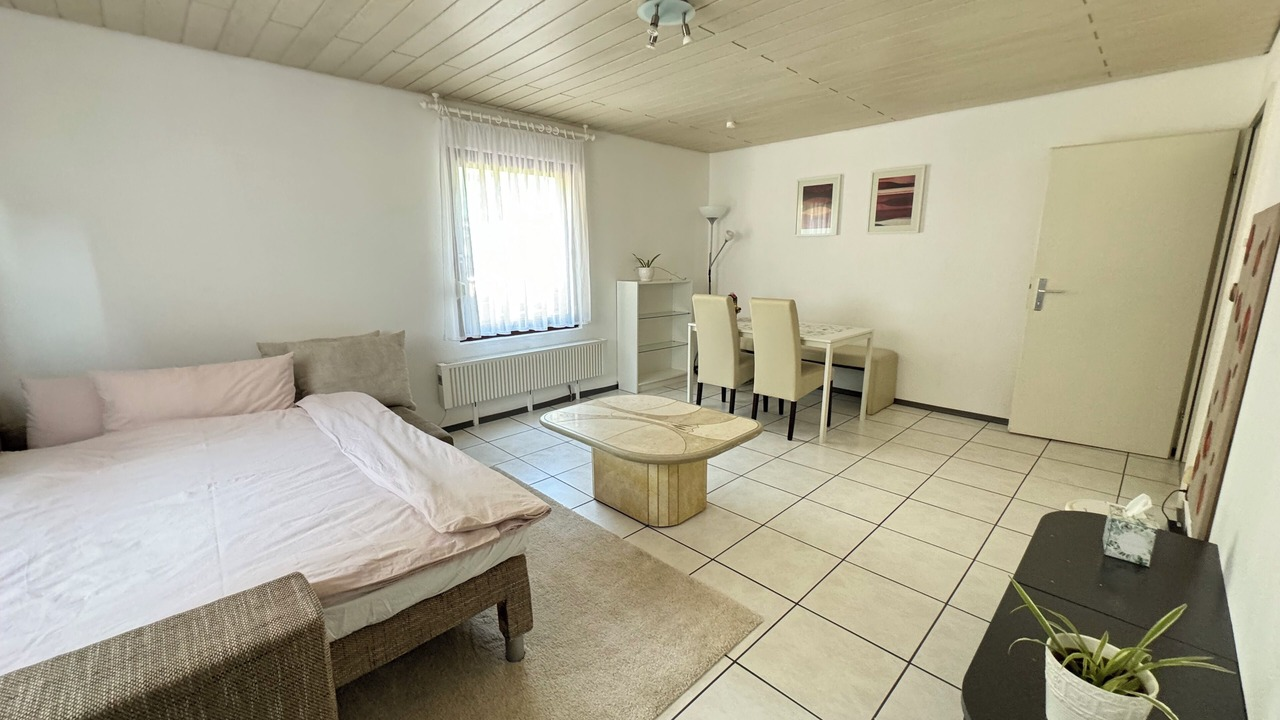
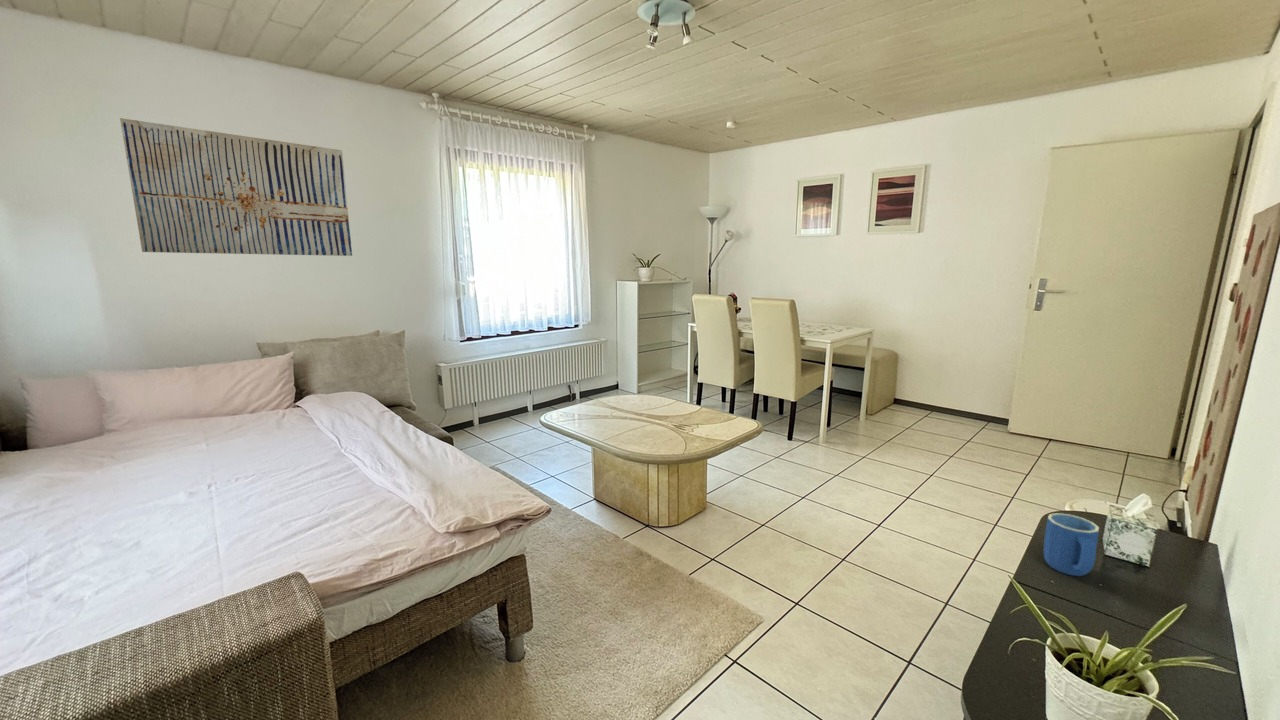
+ wall art [119,117,353,257]
+ mug [1043,512,1100,577]
